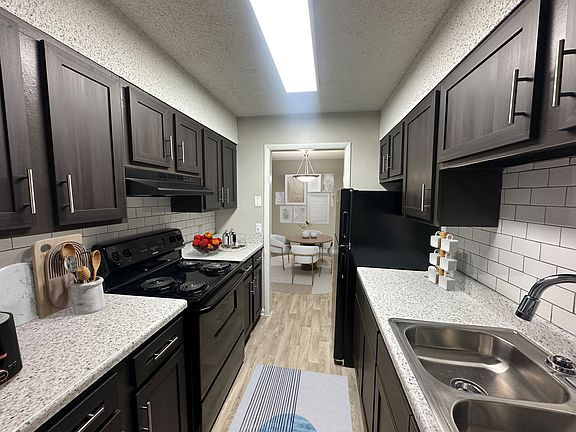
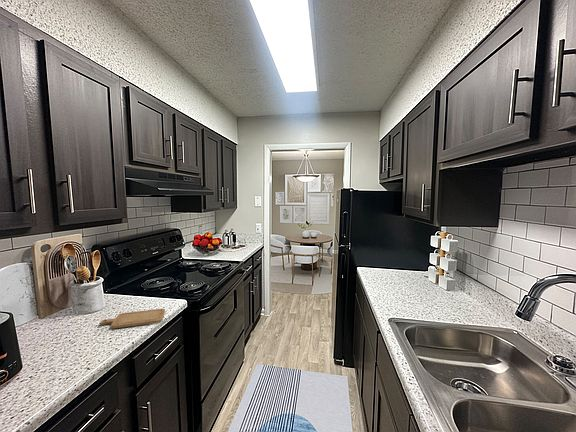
+ chopping board [100,308,166,329]
